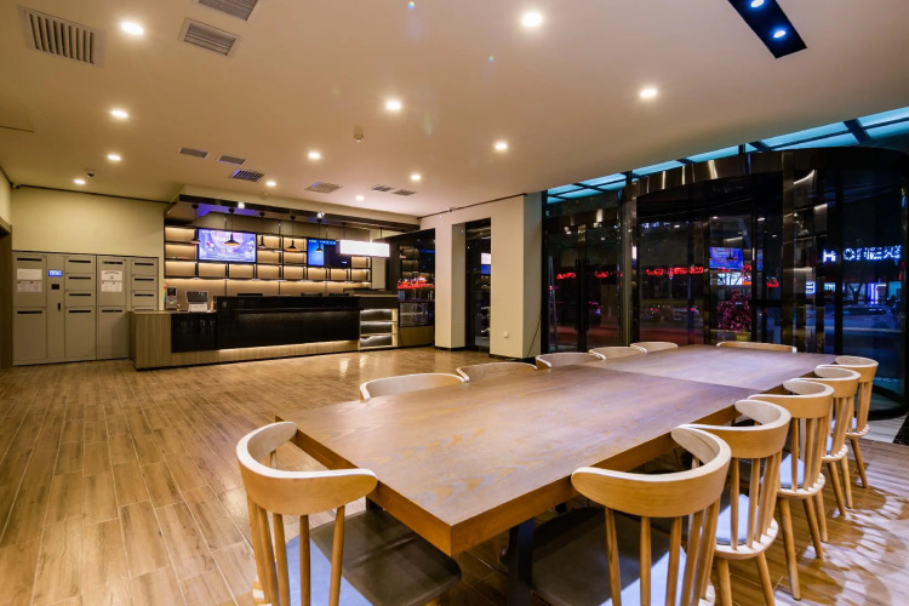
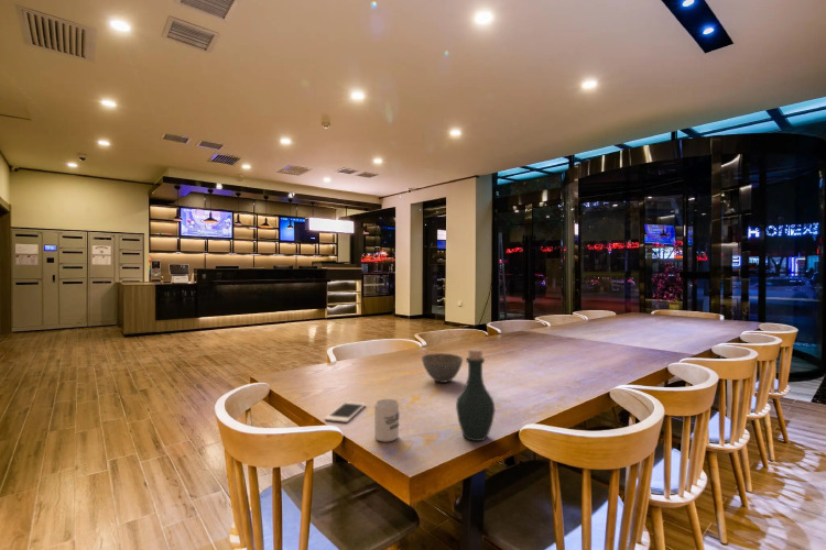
+ cup [373,398,400,443]
+ bowl [421,352,464,384]
+ cell phone [324,400,367,424]
+ bottle [455,348,497,442]
